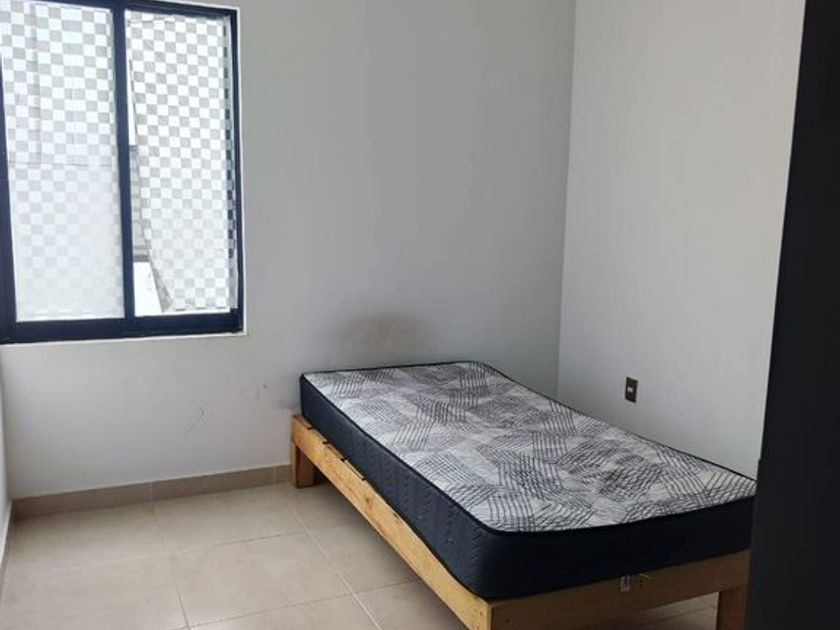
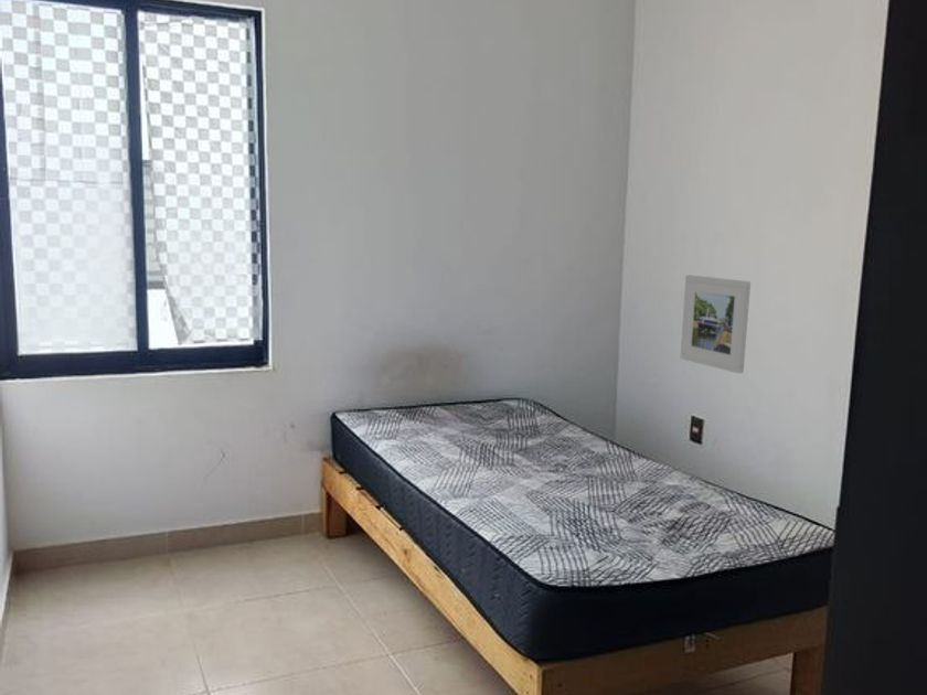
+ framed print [679,274,752,375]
